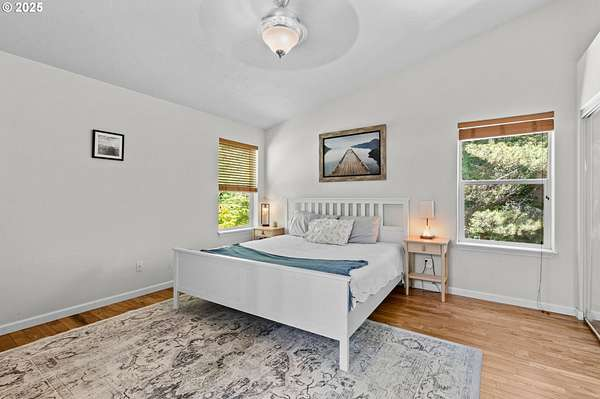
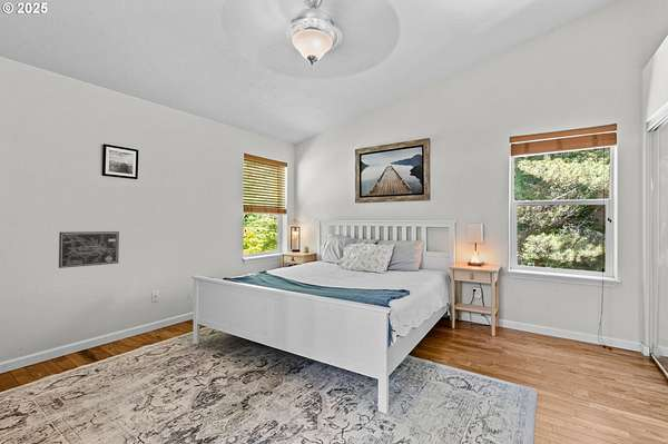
+ wall art [58,230,120,269]
